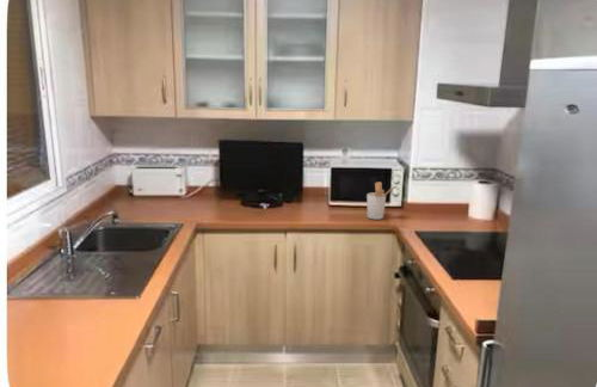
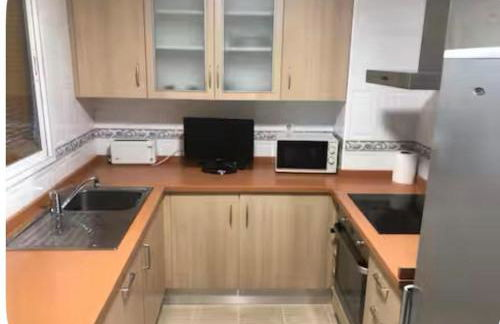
- utensil holder [365,180,396,221]
